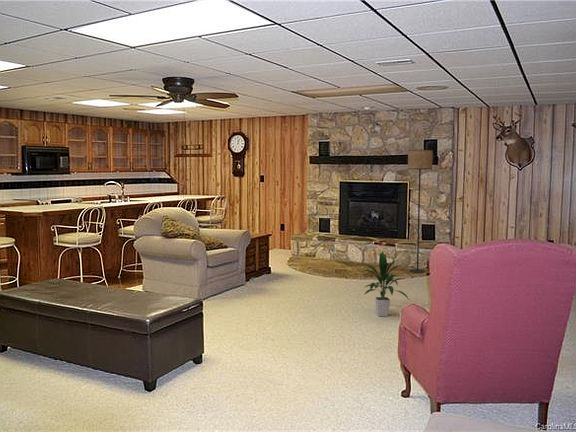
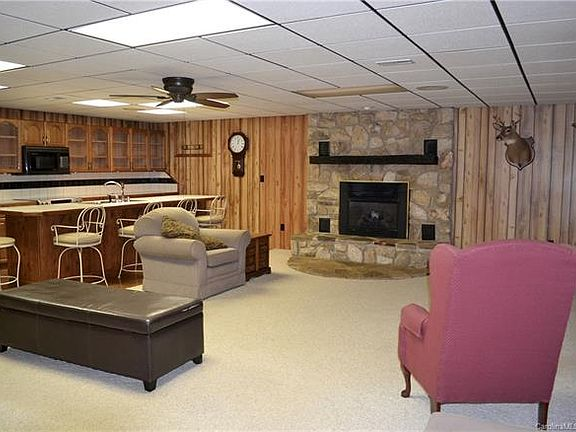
- floor lamp [407,149,434,273]
- indoor plant [361,250,410,317]
